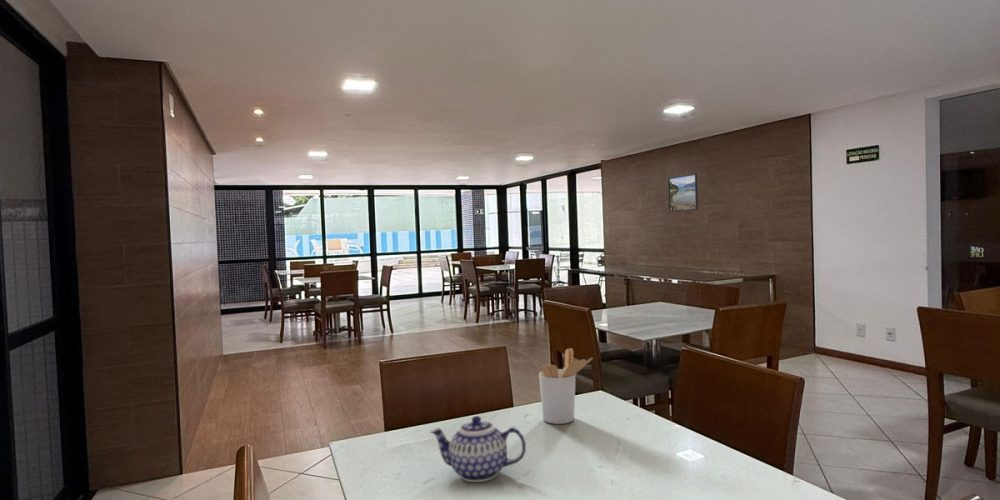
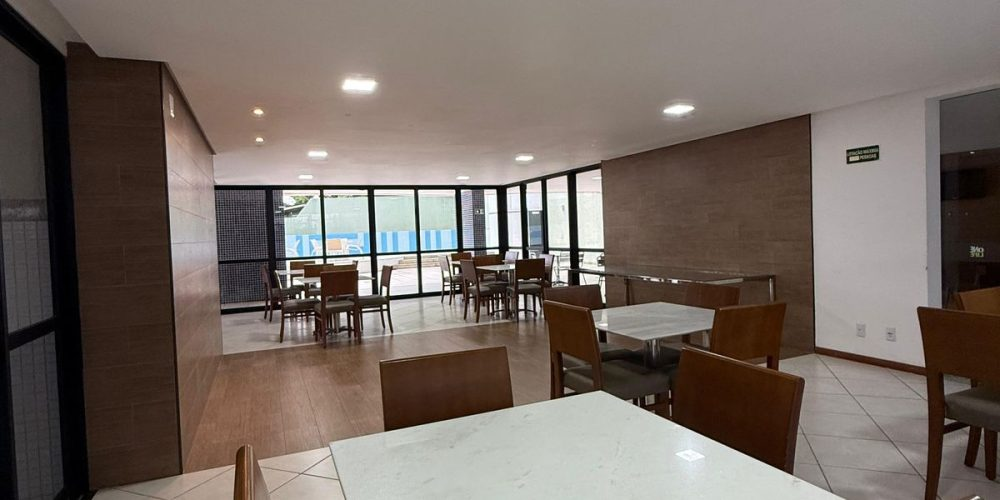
- teapot [429,415,527,483]
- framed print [667,172,699,213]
- utensil holder [538,347,594,425]
